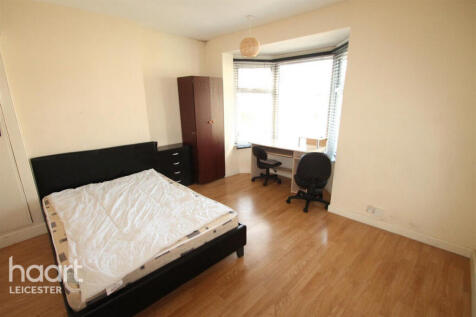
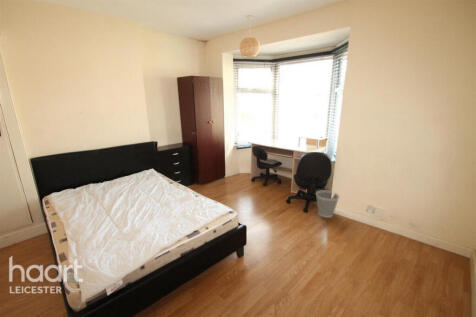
+ wastebasket [315,189,340,219]
